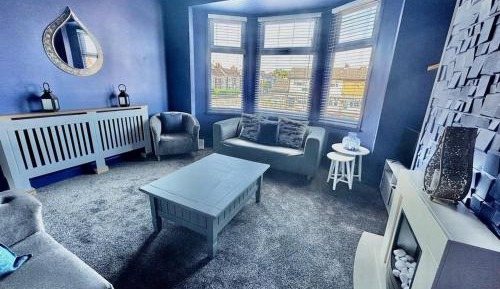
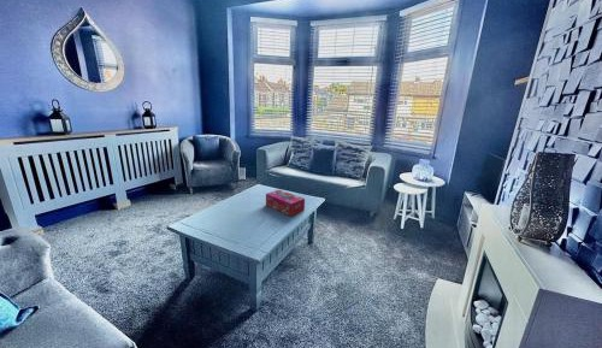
+ tissue box [265,189,306,217]
